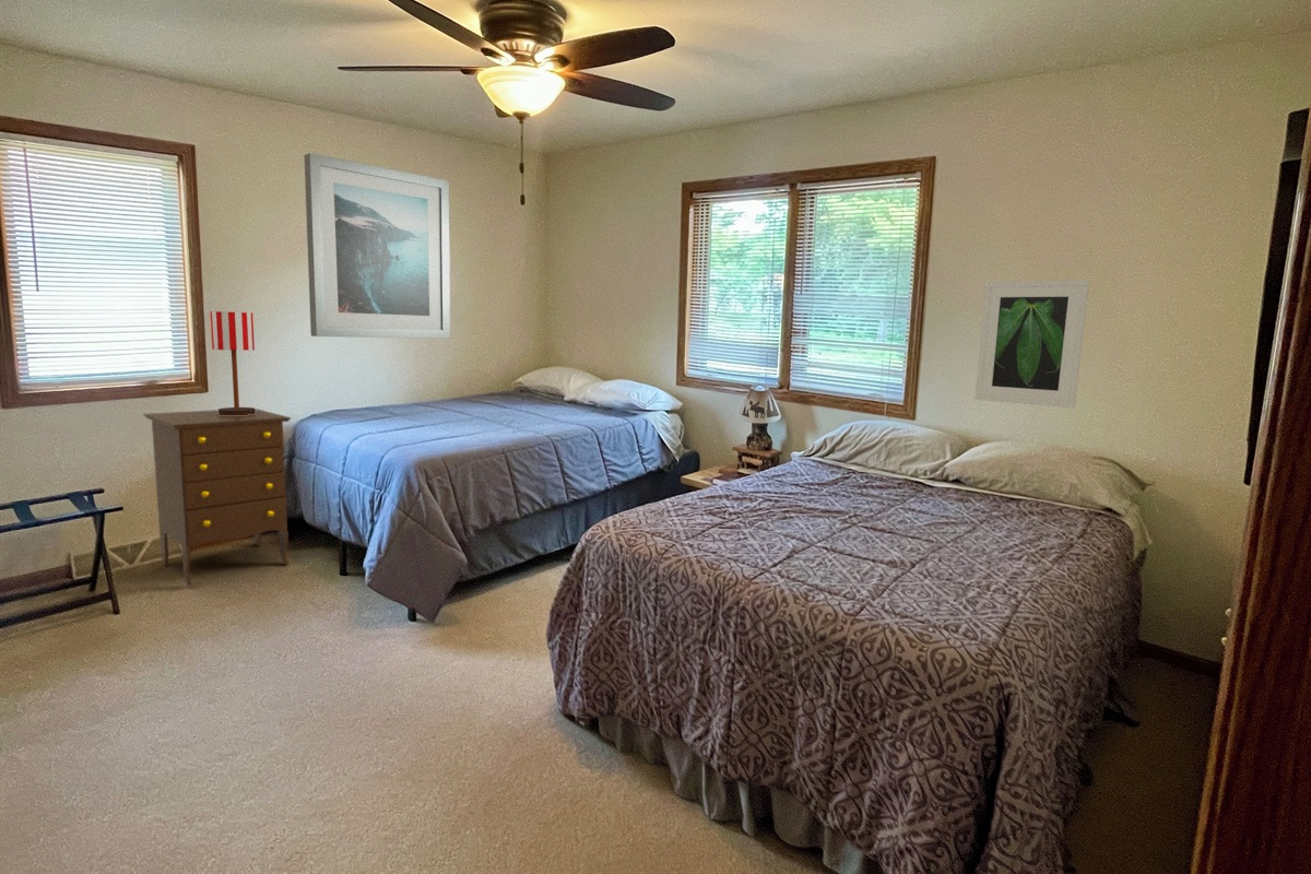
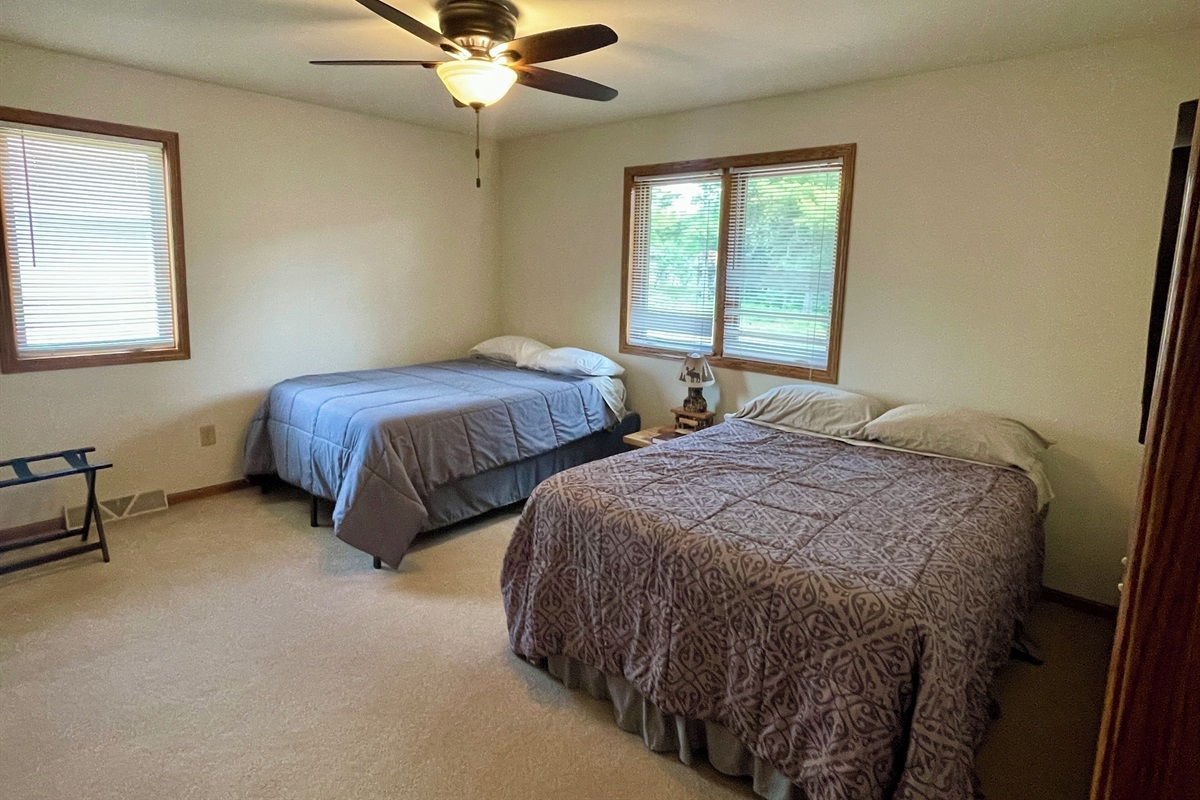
- wall art [303,152,451,340]
- table lamp [209,310,256,415]
- dresser [142,408,292,587]
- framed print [973,279,1090,409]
